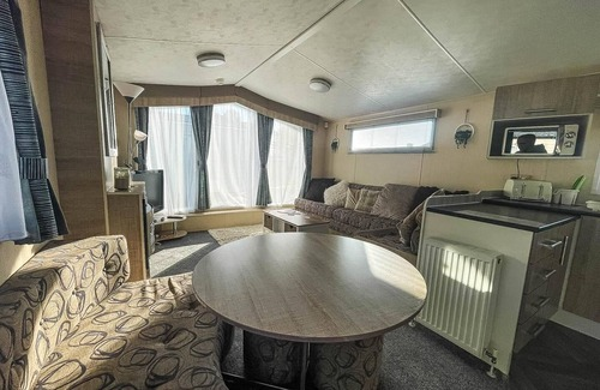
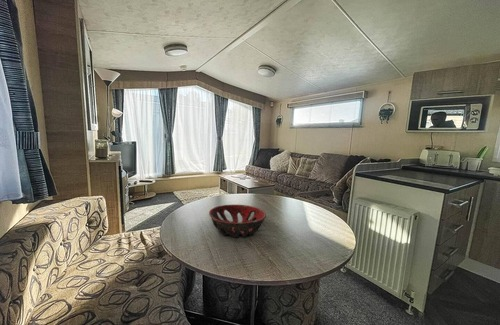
+ decorative bowl [208,204,267,238]
